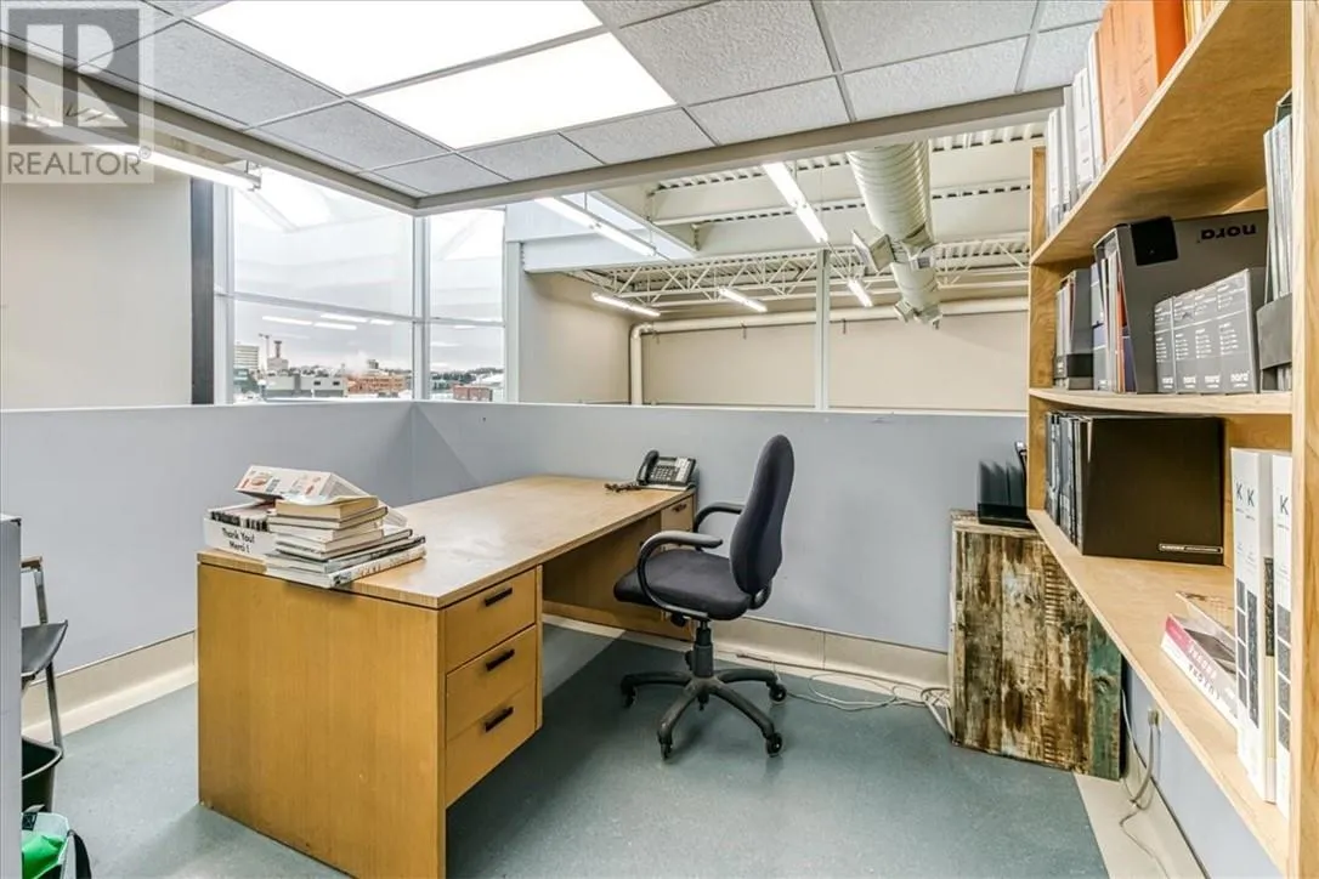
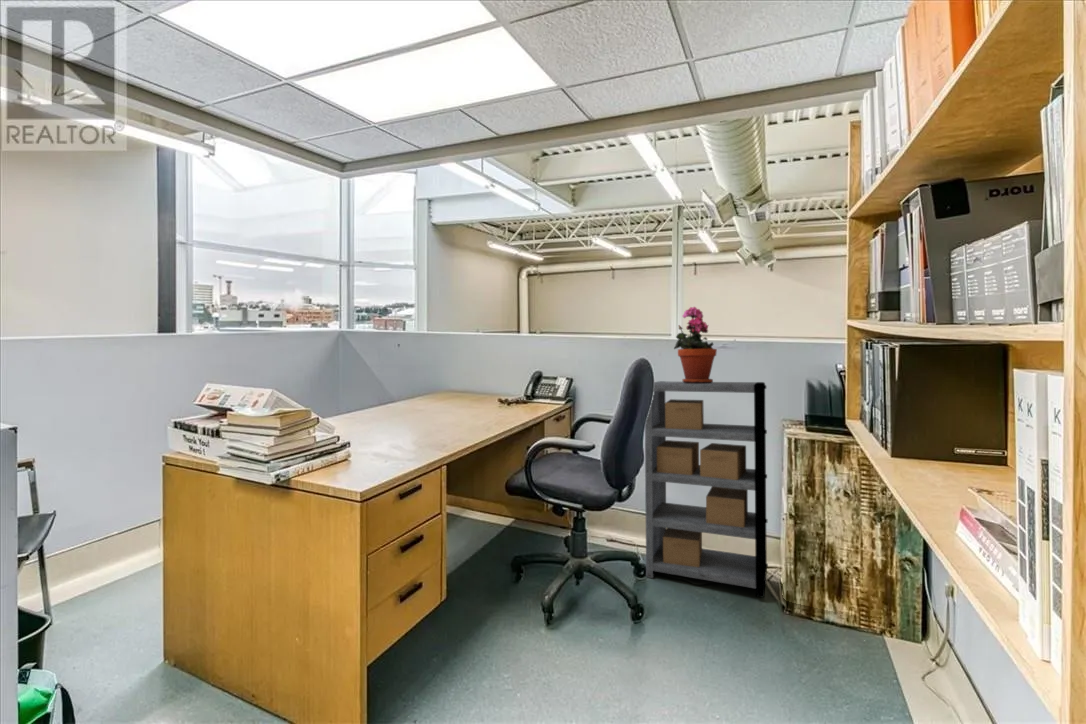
+ shelving unit [644,380,769,599]
+ potted plant [673,306,718,384]
